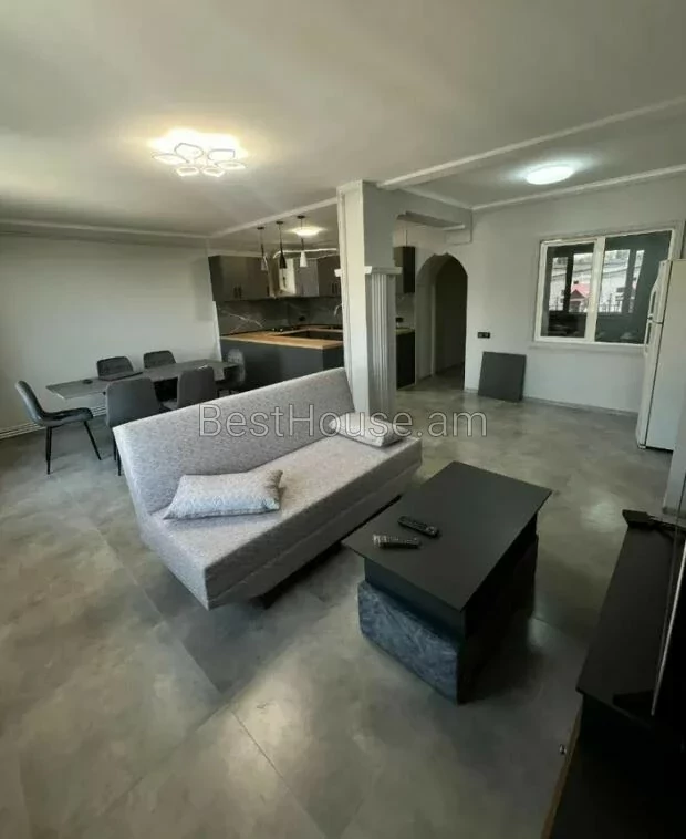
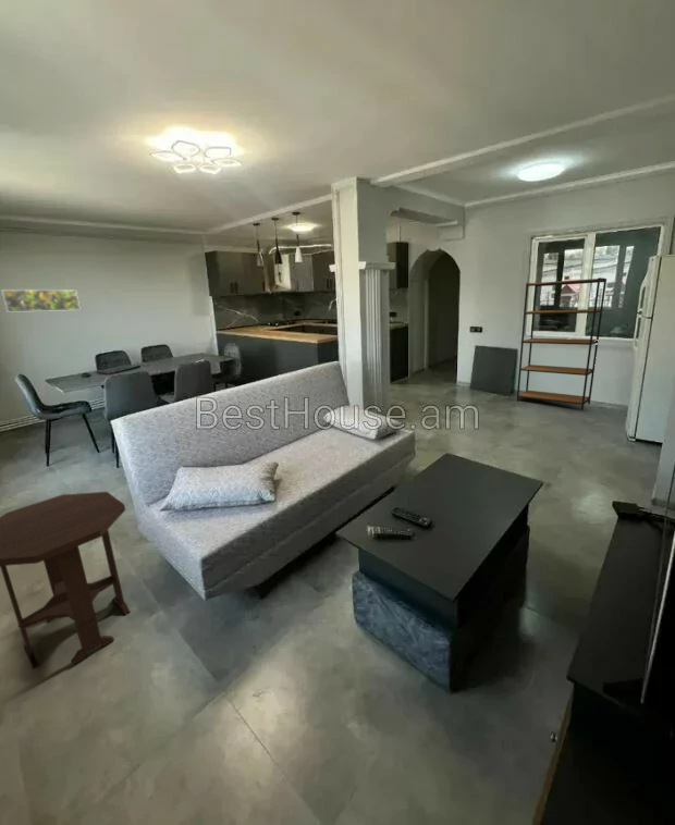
+ side table [0,491,131,670]
+ bookshelf [516,276,608,411]
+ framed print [0,288,82,313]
